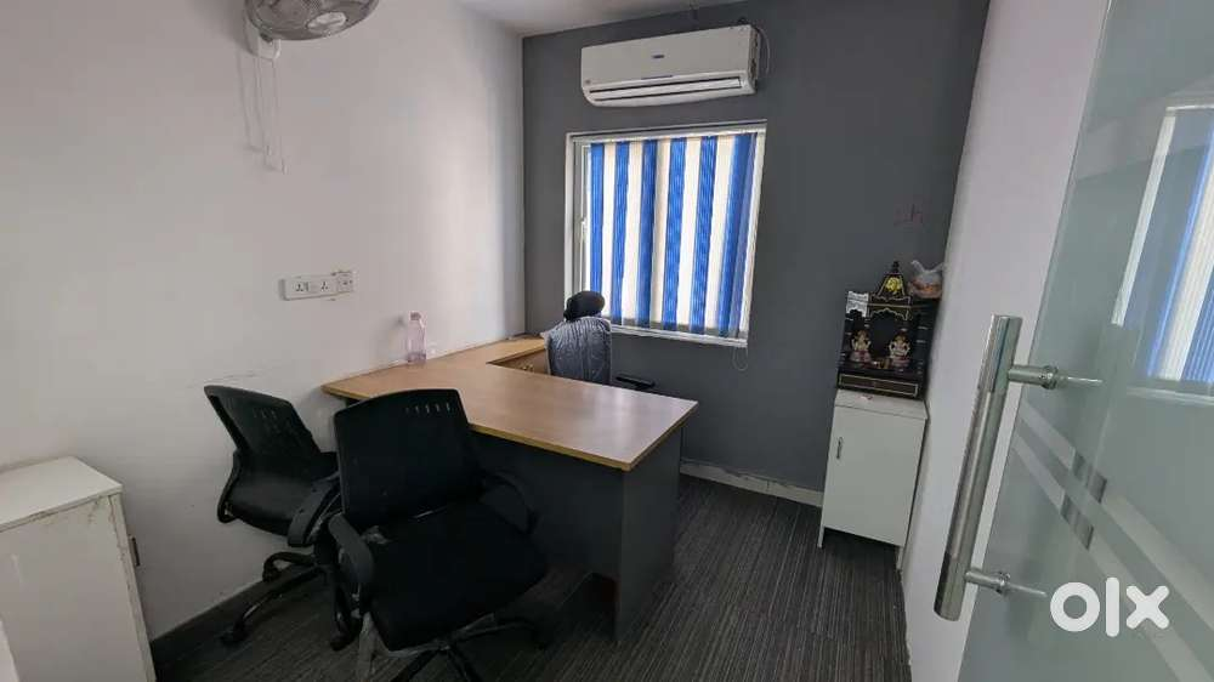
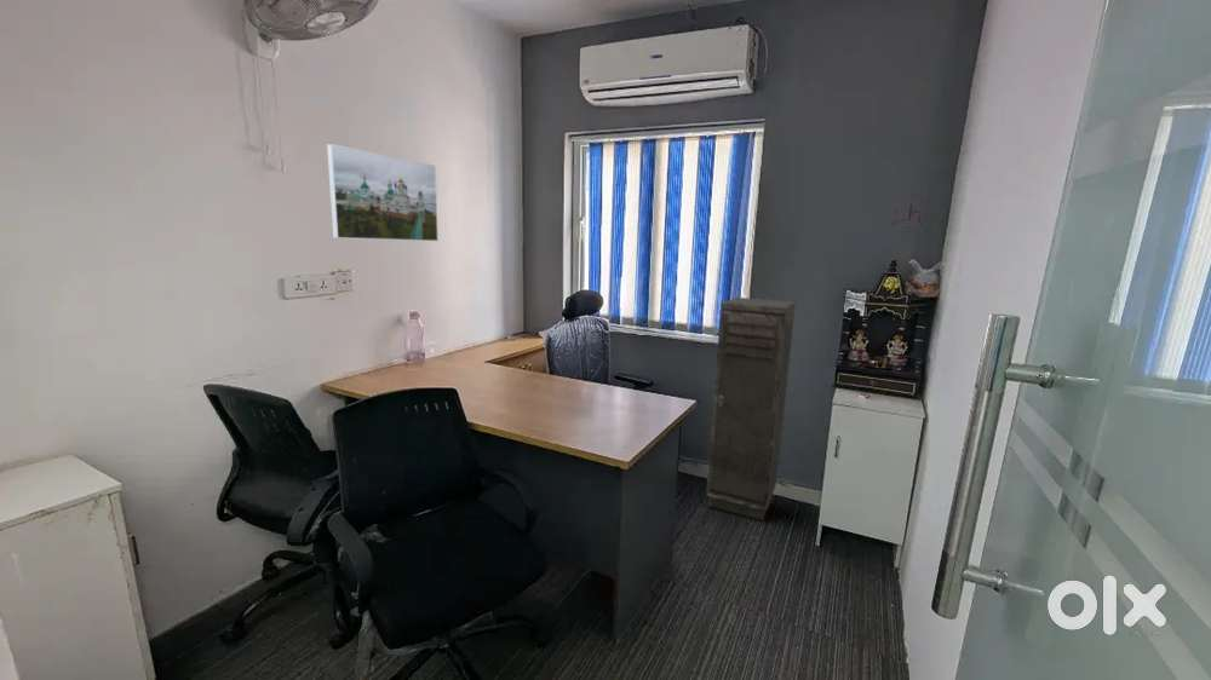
+ storage cabinet [705,296,797,521]
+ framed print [326,143,440,242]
